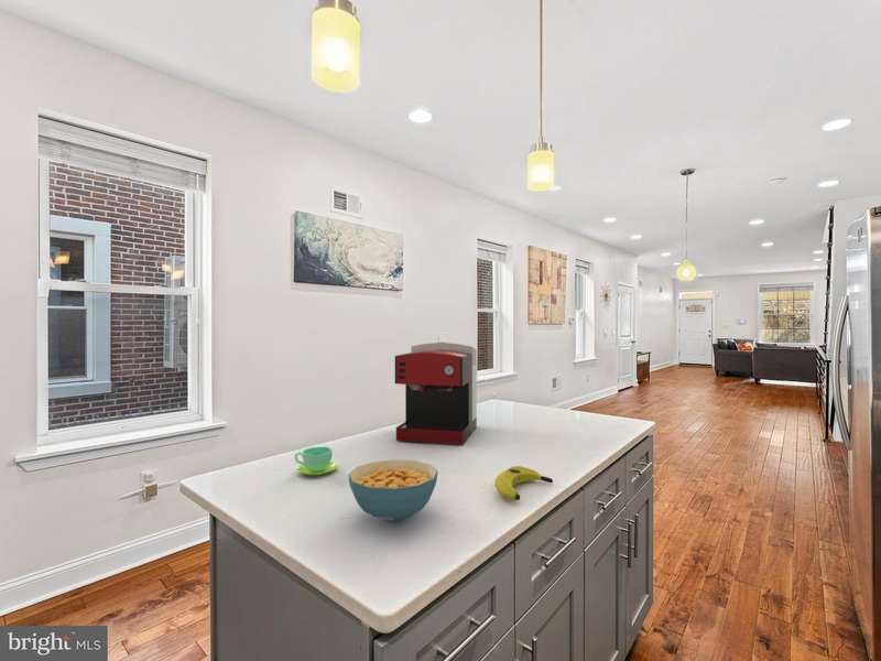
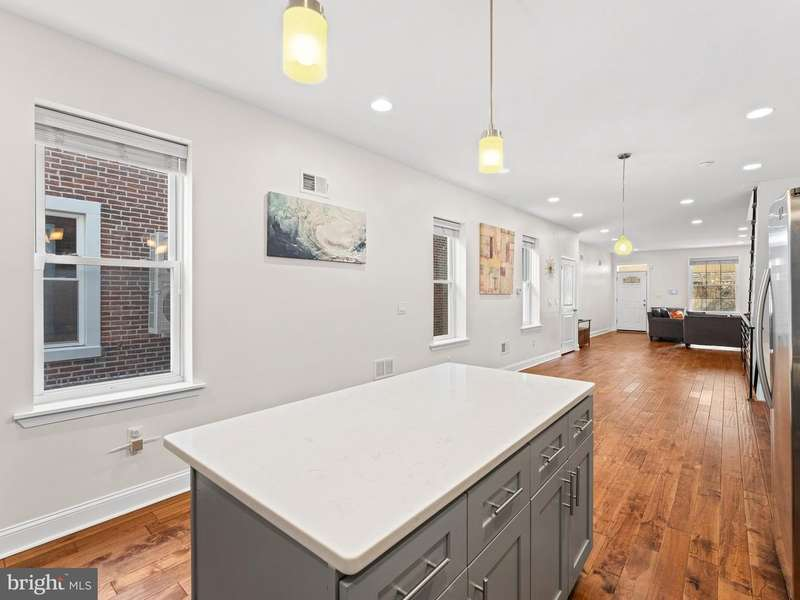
- banana [494,465,554,502]
- cereal bowl [347,458,439,523]
- cup [294,446,338,477]
- coffee maker [394,342,478,446]
